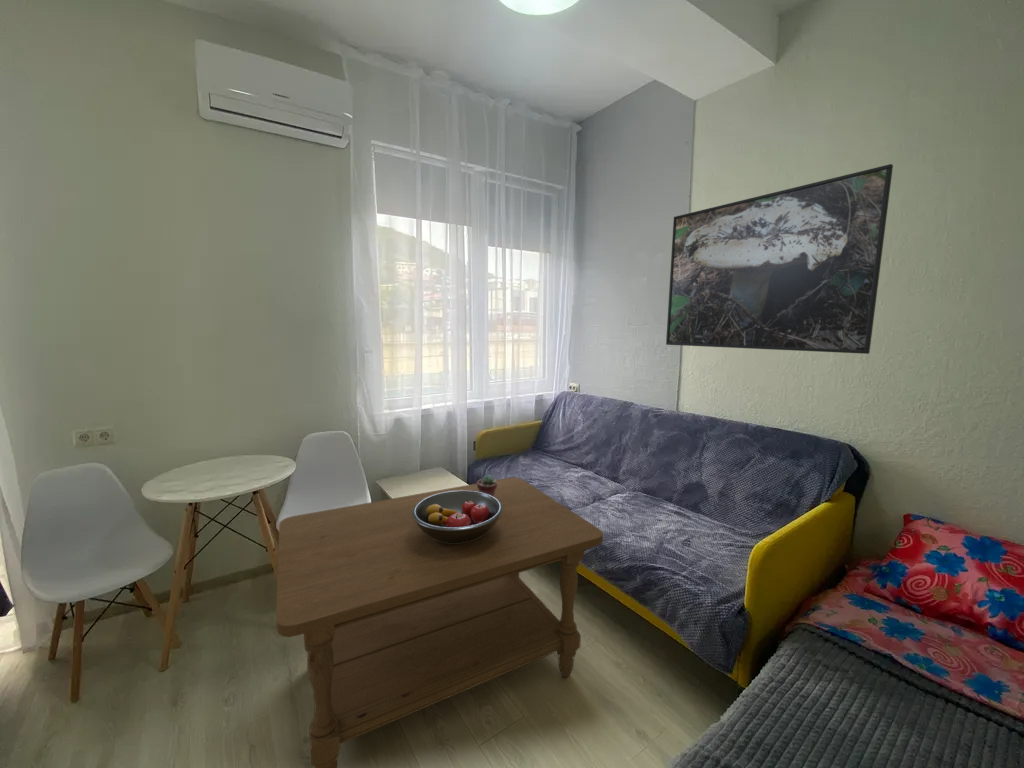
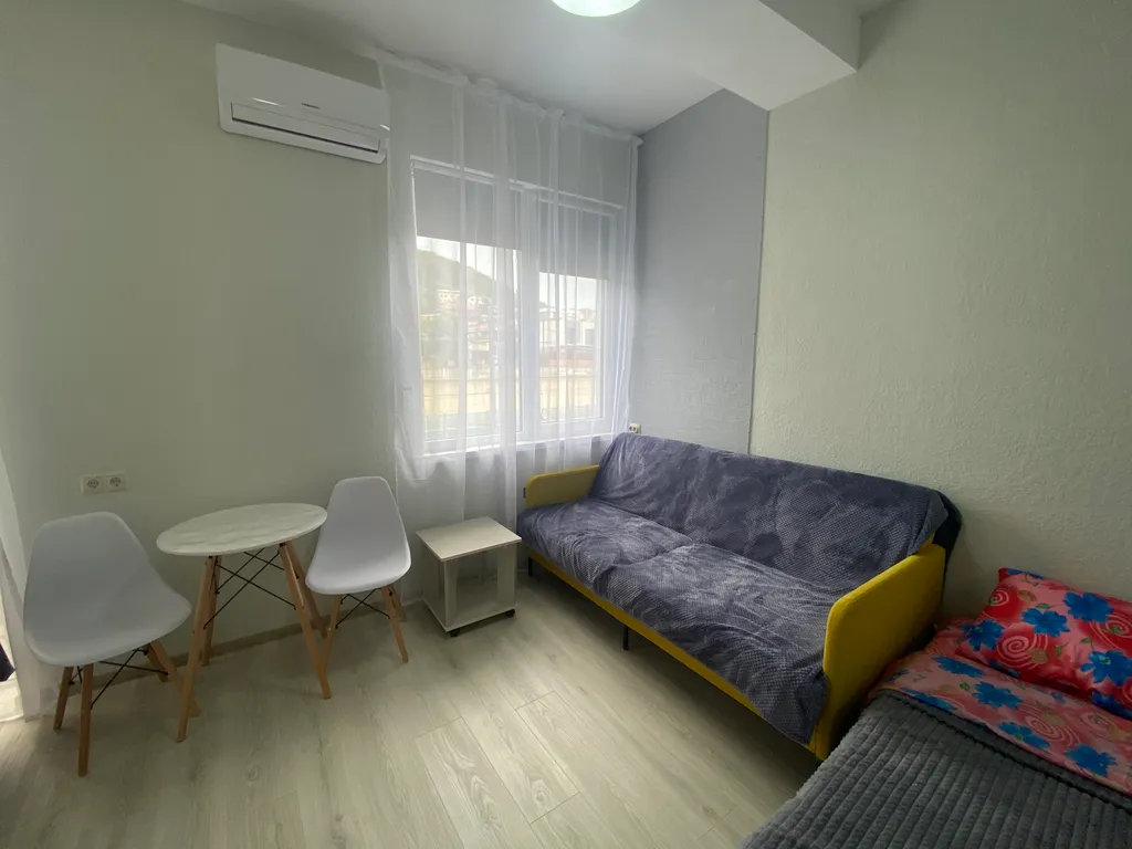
- fruit bowl [412,490,503,543]
- coffee table [275,476,604,768]
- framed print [665,163,894,355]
- potted succulent [476,474,497,497]
